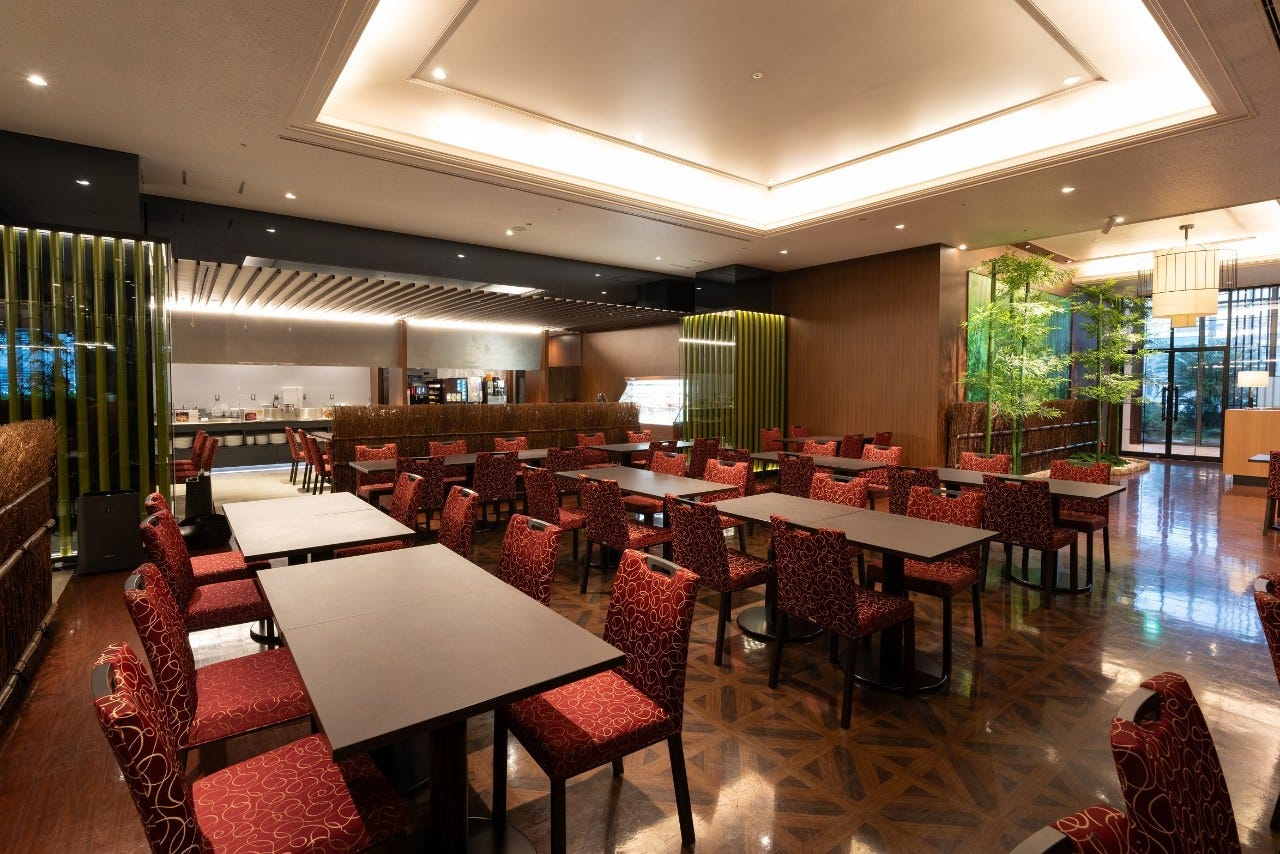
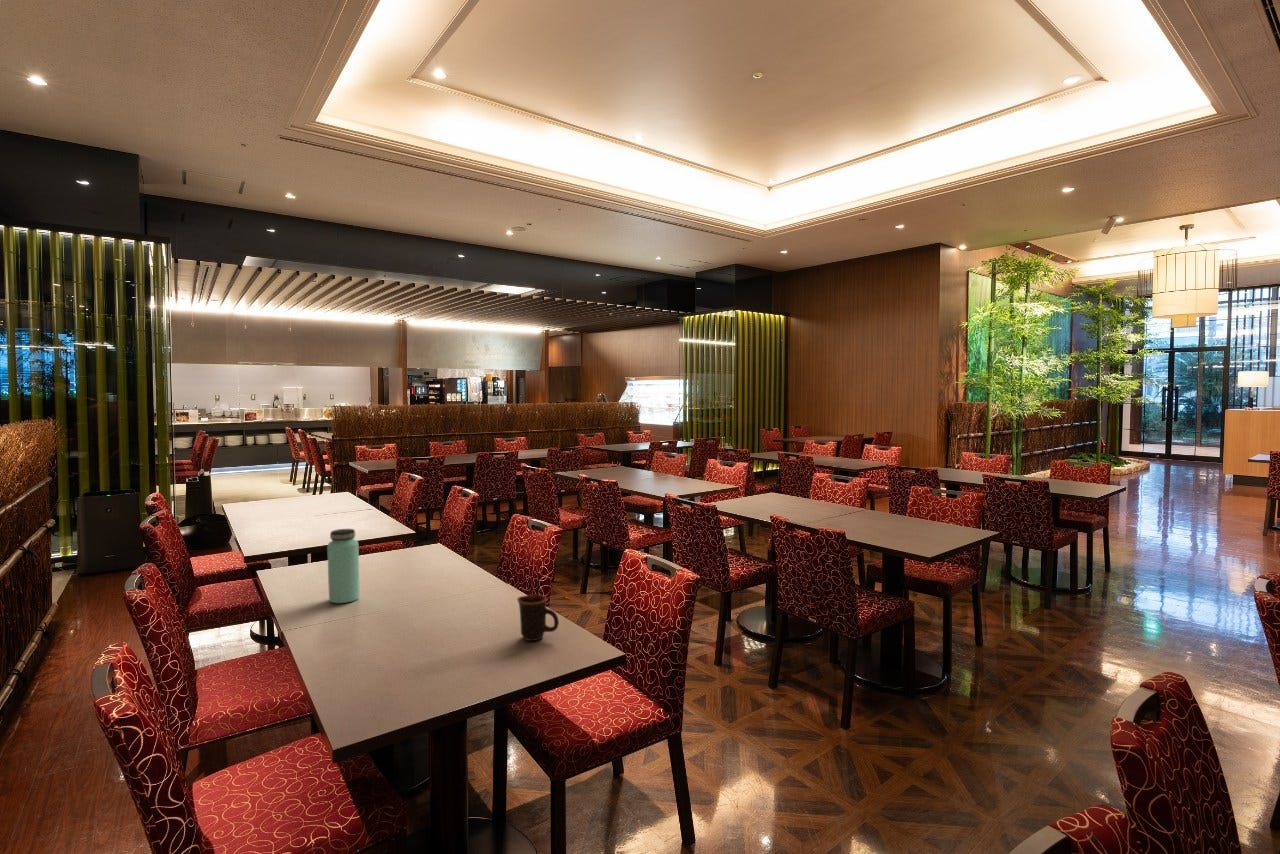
+ mug [516,594,560,642]
+ bottle [326,528,360,604]
